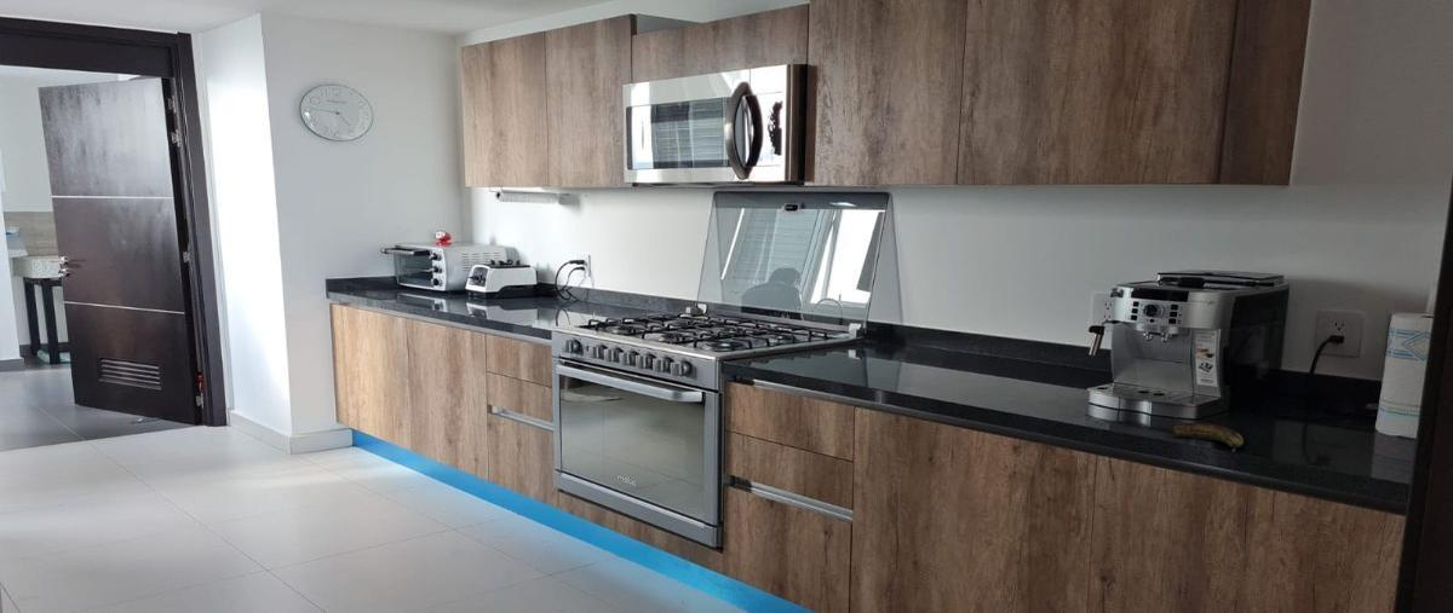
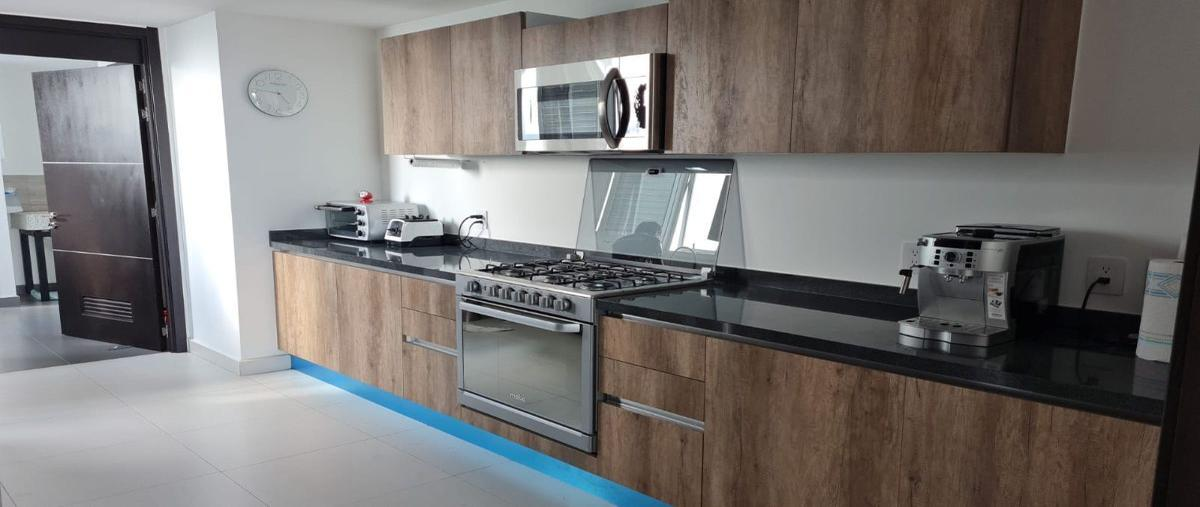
- banana [1168,422,1245,453]
